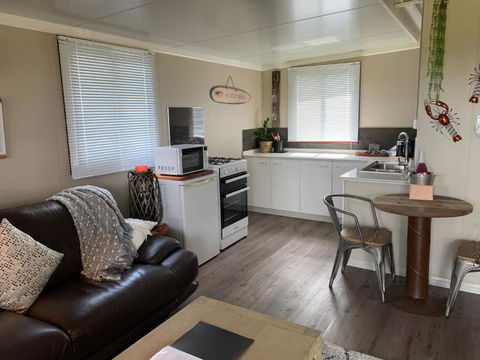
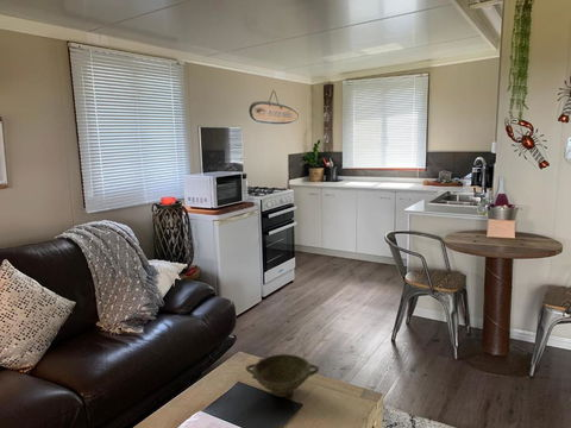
+ bowl [245,353,320,398]
